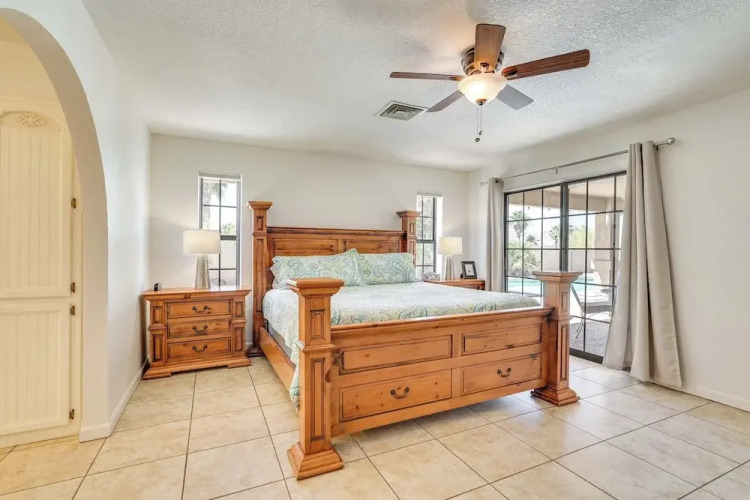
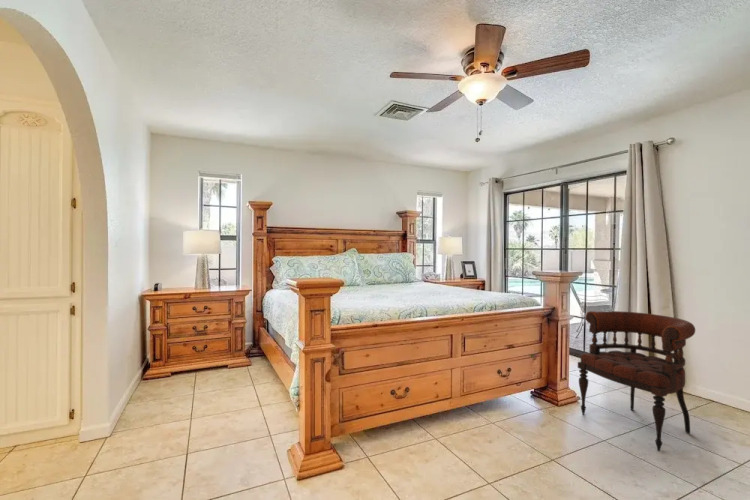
+ armchair [577,310,696,452]
